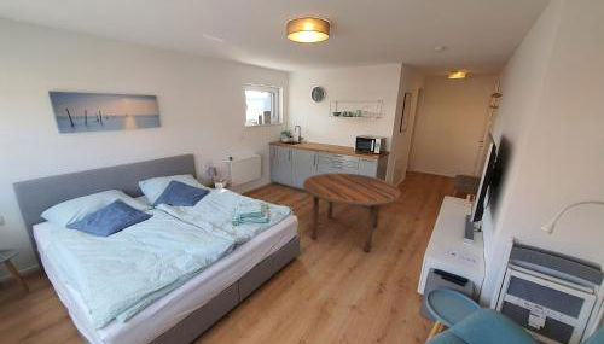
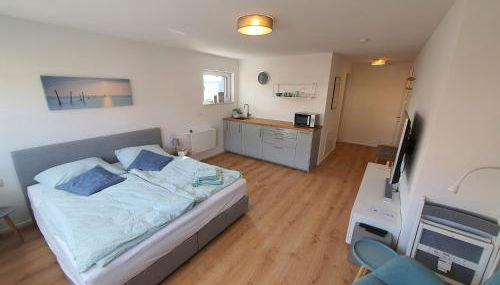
- dining table [302,173,402,253]
